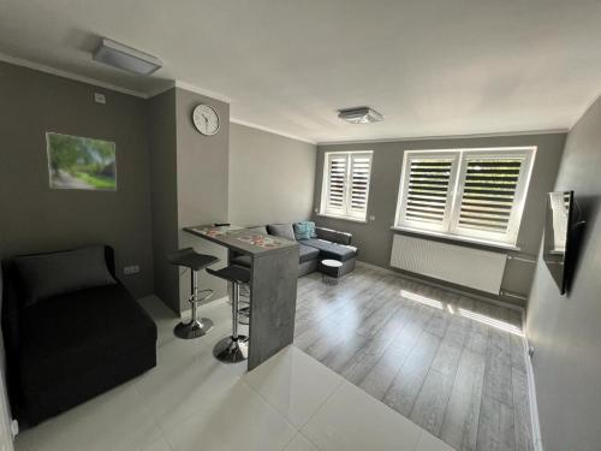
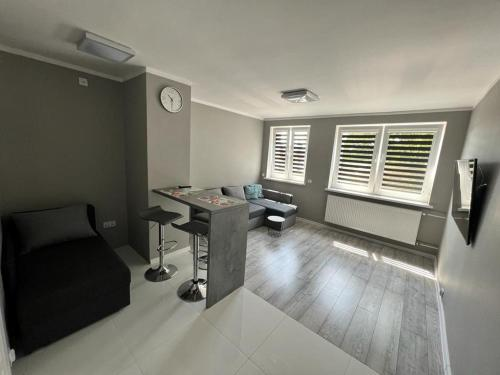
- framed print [46,131,118,191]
